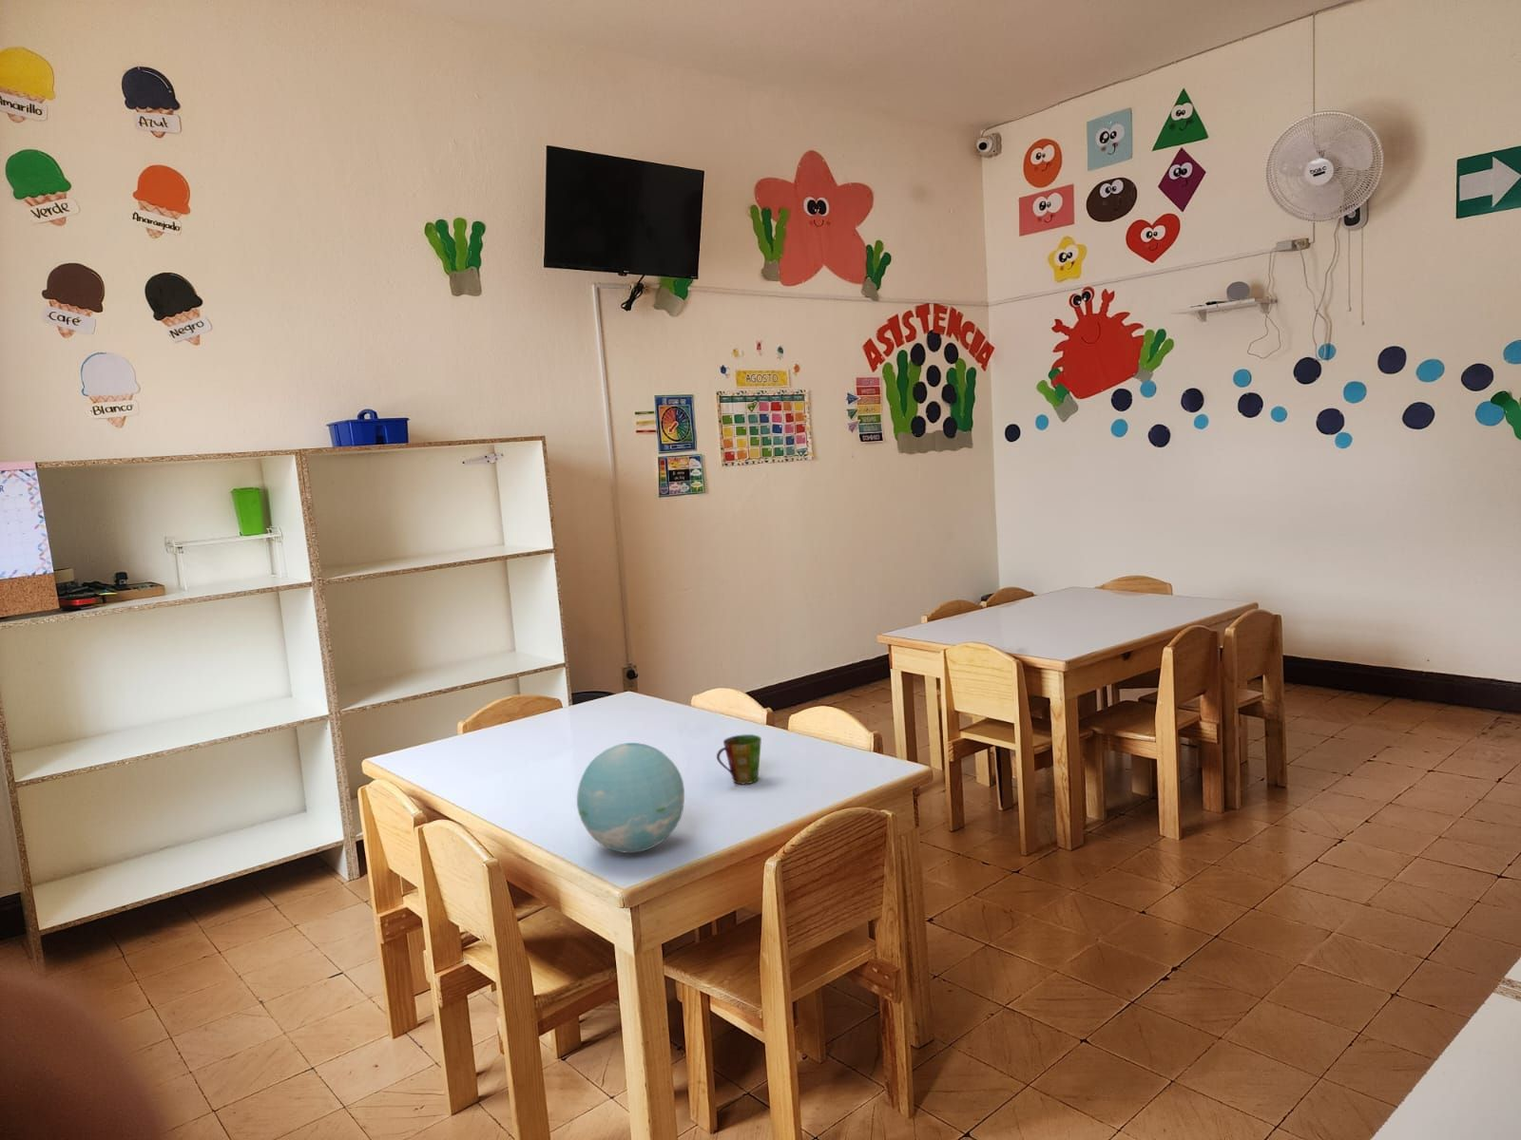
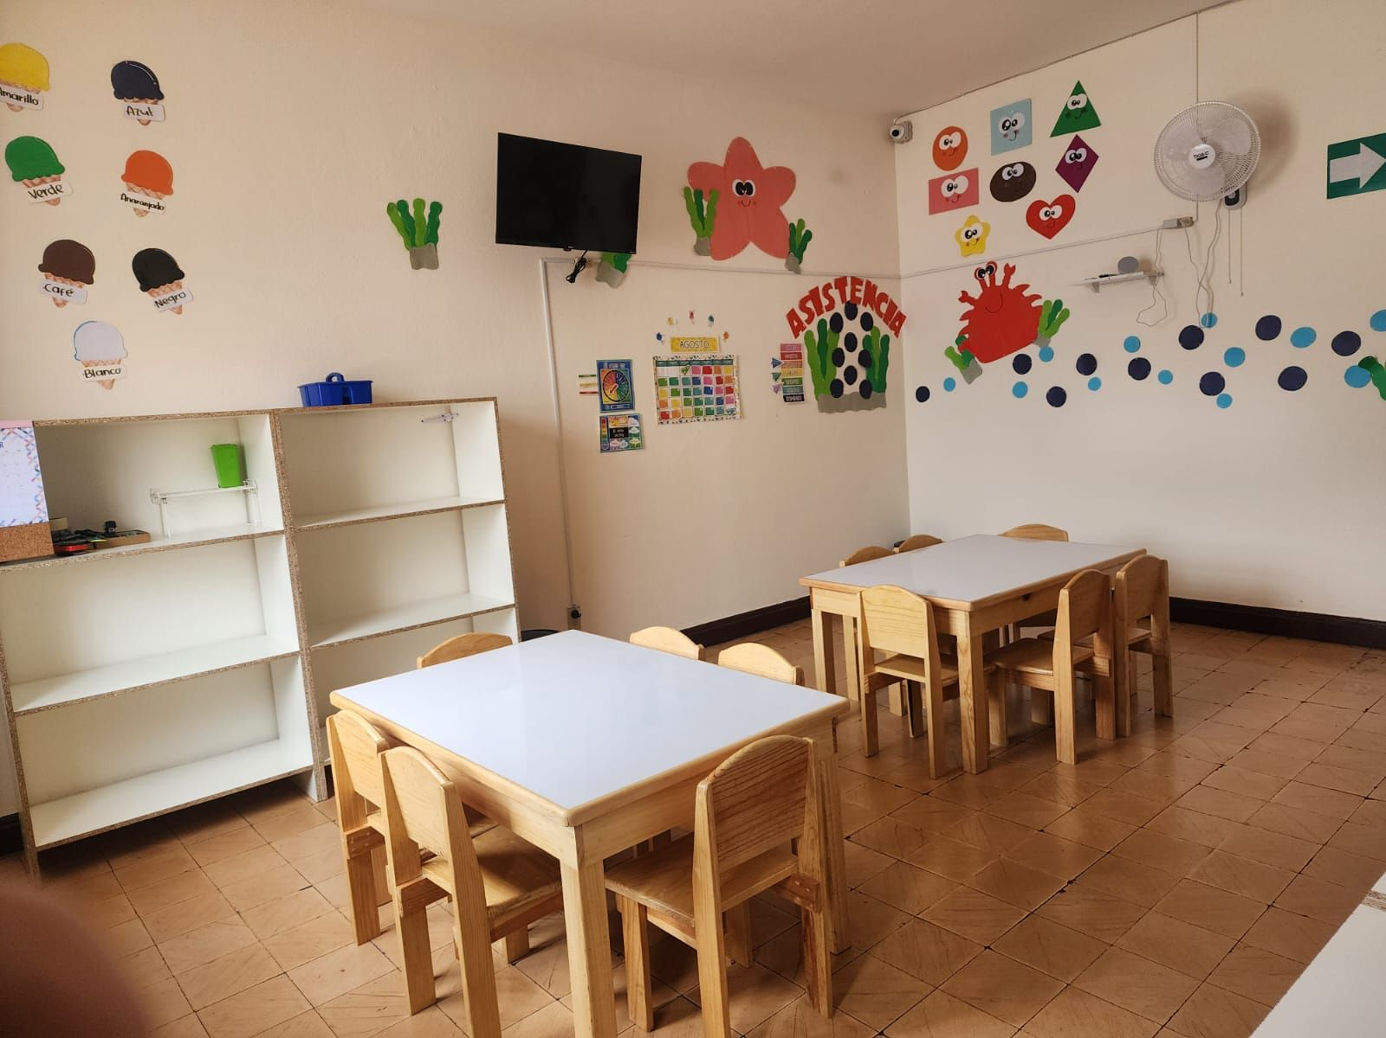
- decorative ball [576,742,685,854]
- cup [716,733,763,784]
